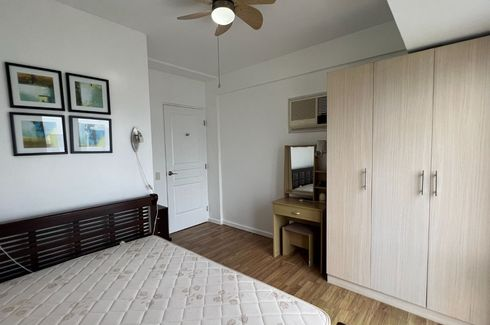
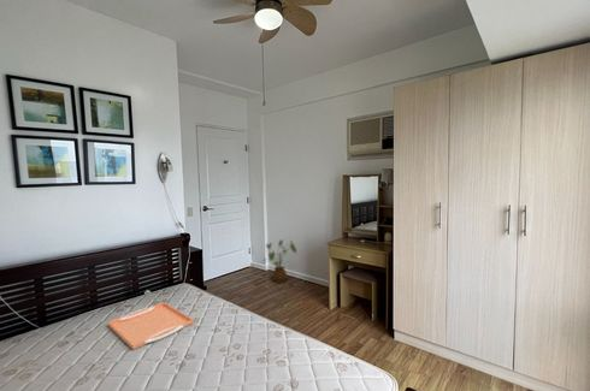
+ serving tray [107,301,195,351]
+ house plant [262,238,297,284]
